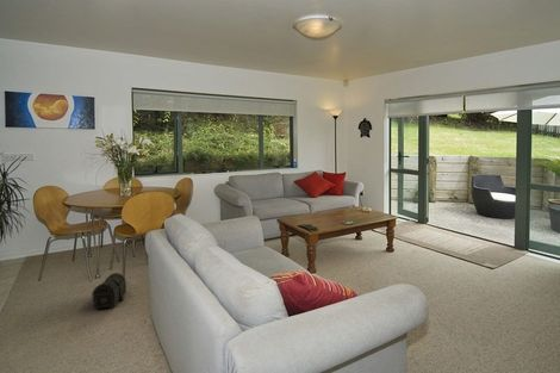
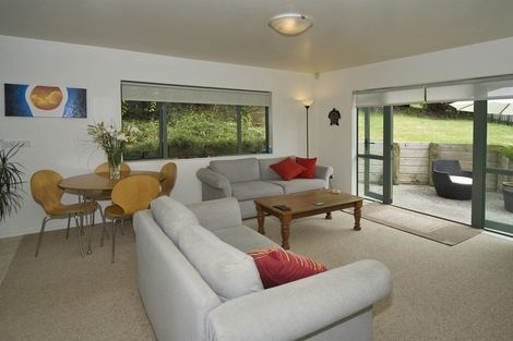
- treasure chest [91,272,127,310]
